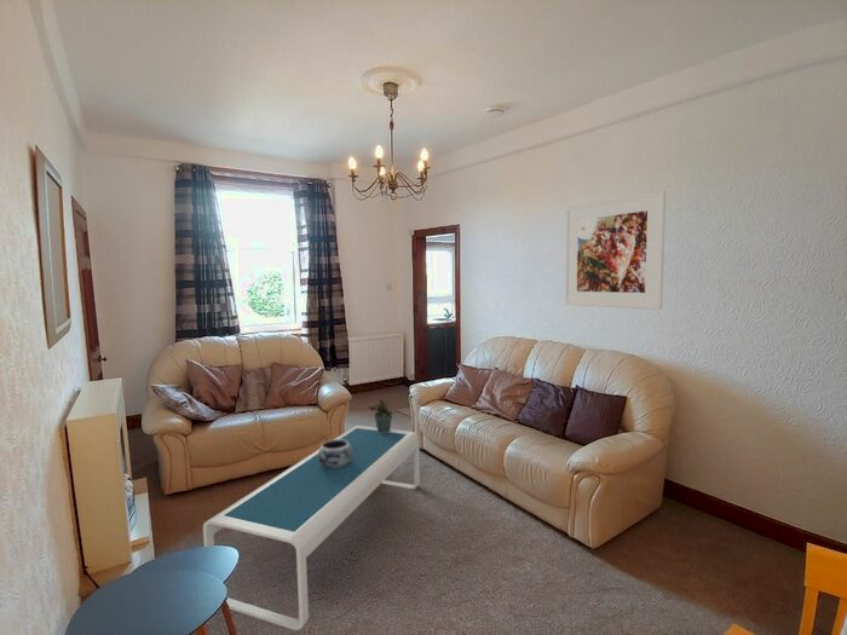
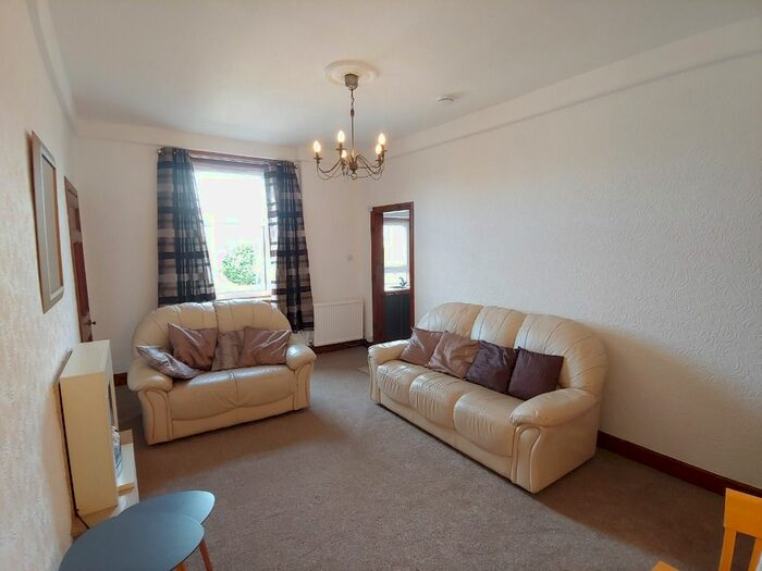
- coffee table [202,425,421,631]
- potted plant [368,398,393,433]
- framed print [564,190,667,311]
- decorative bowl [318,438,352,468]
